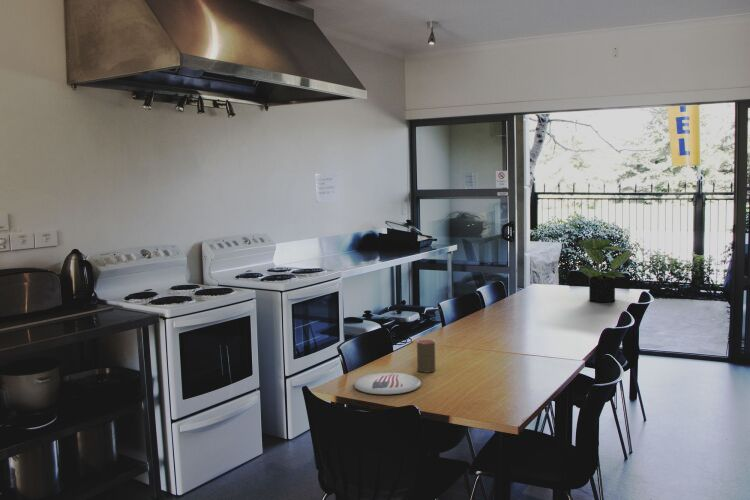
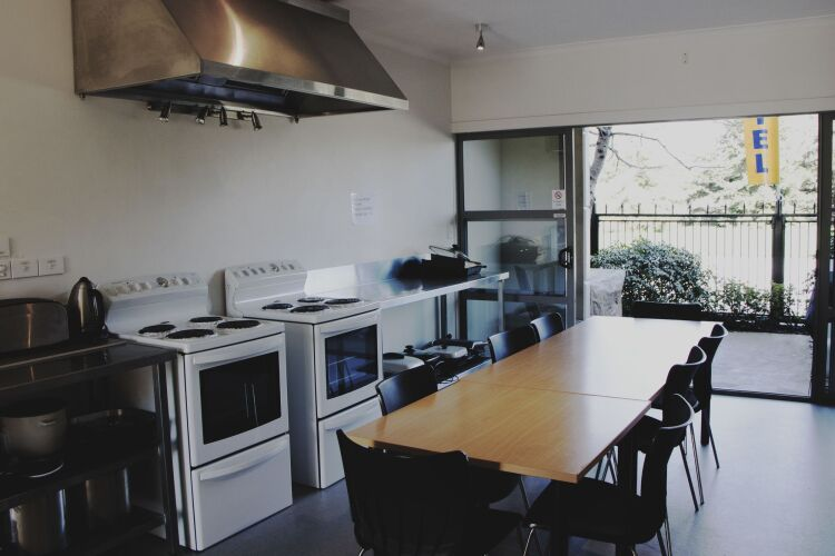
- cup [416,339,437,373]
- potted plant [574,237,632,303]
- plate [353,372,422,396]
